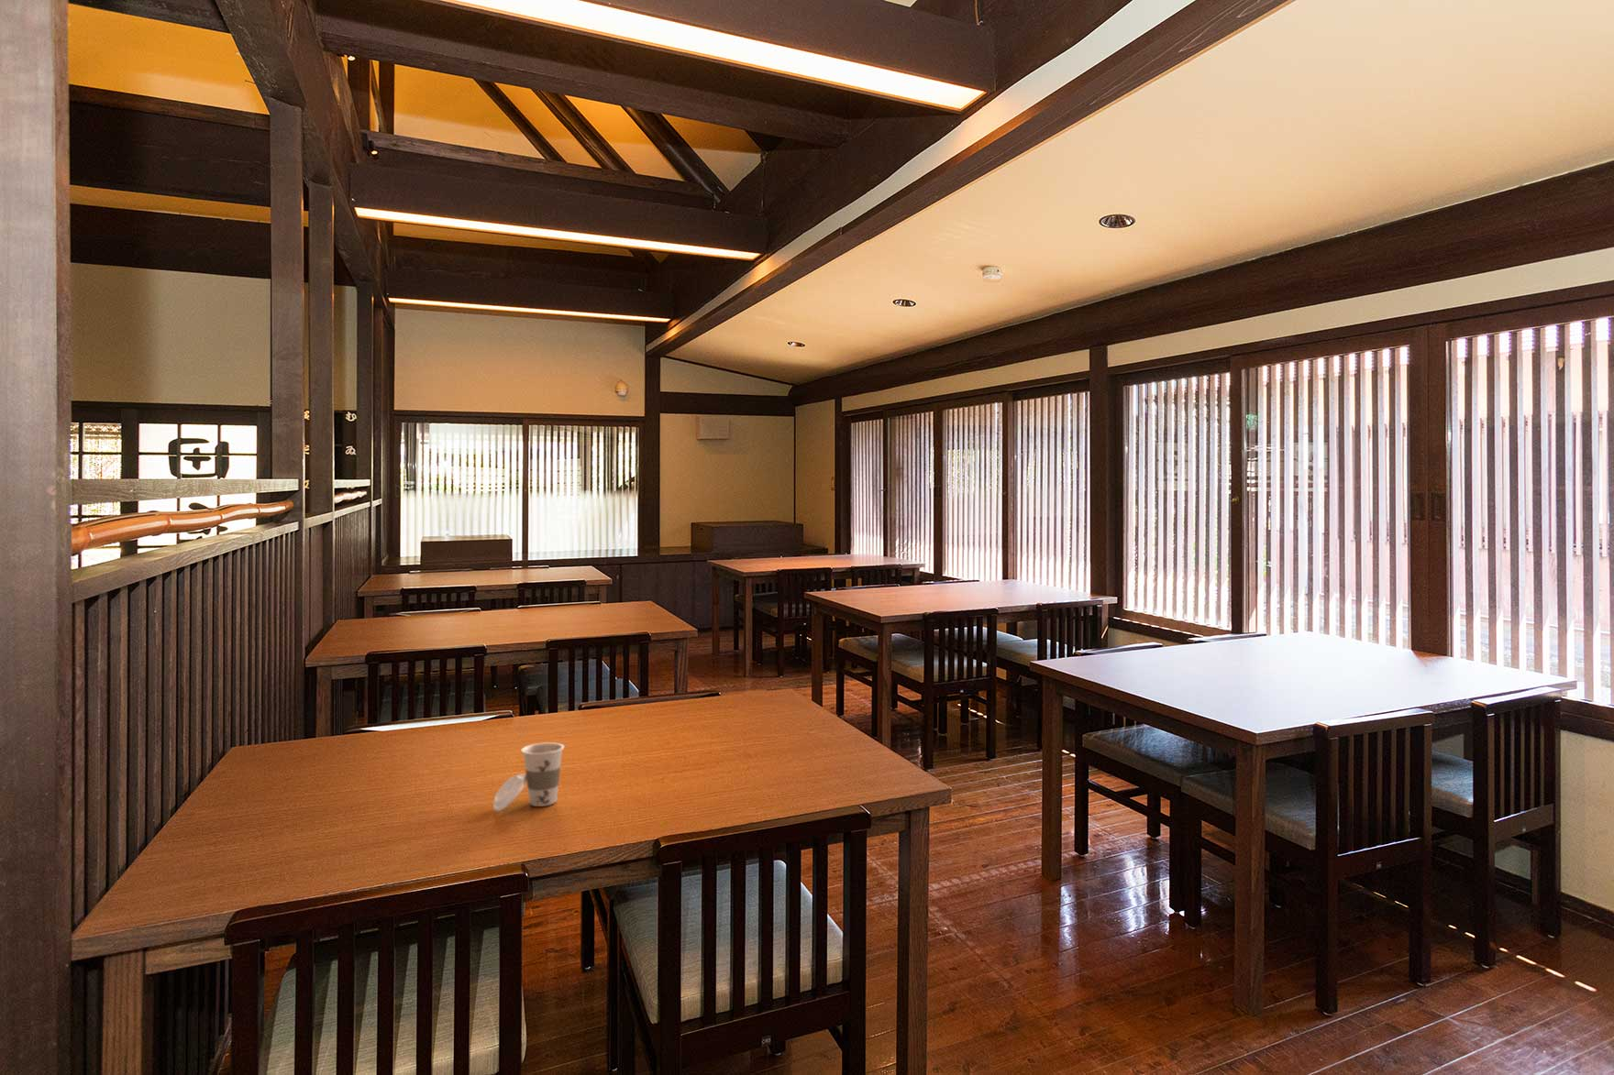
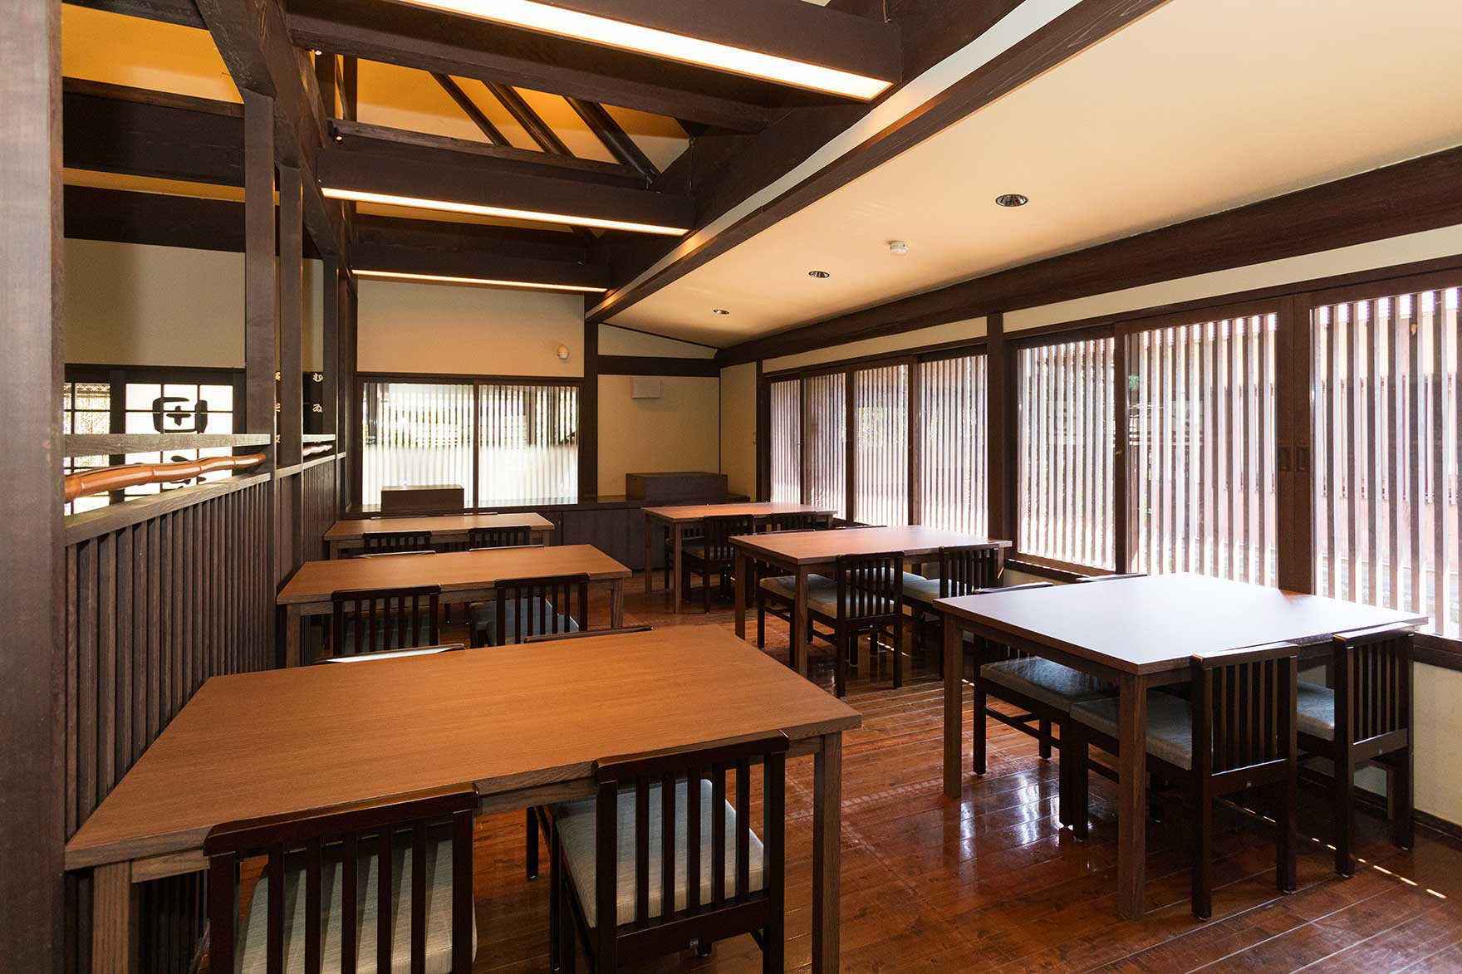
- cup [492,741,565,812]
